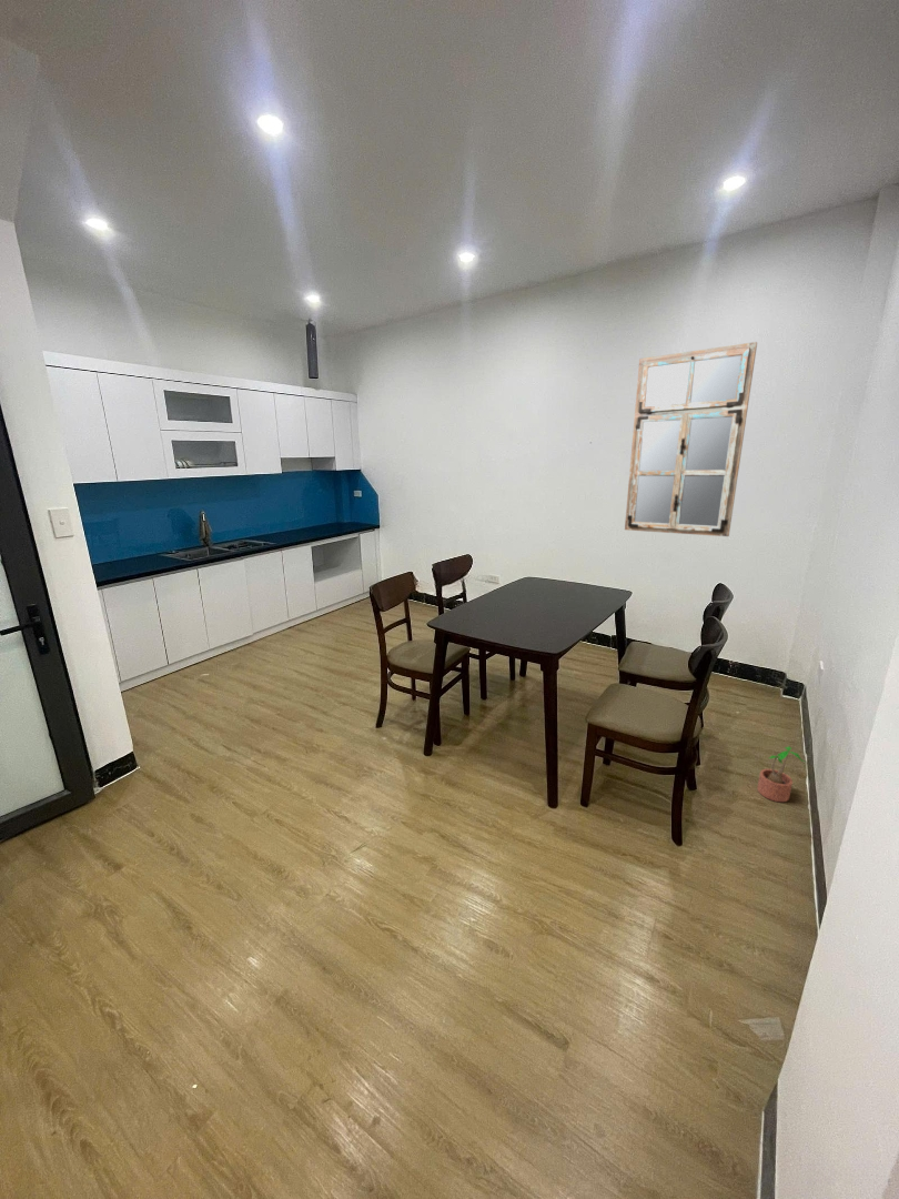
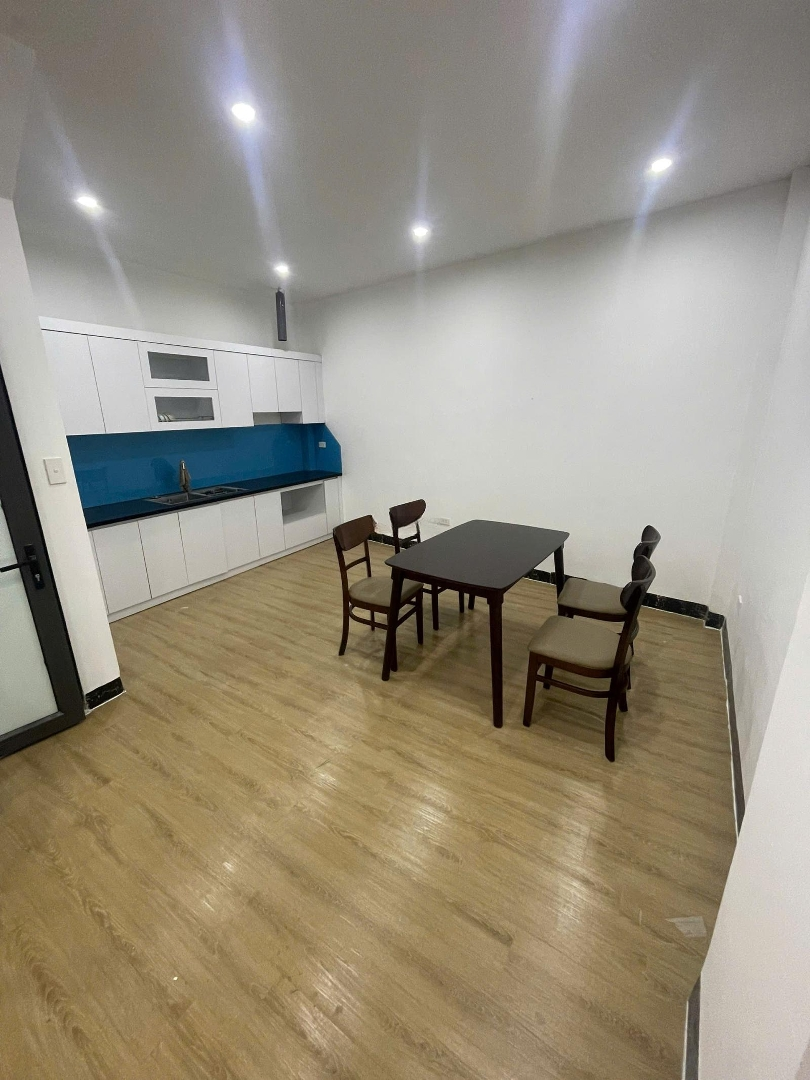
- mirror [624,341,758,537]
- potted plant [756,745,806,803]
